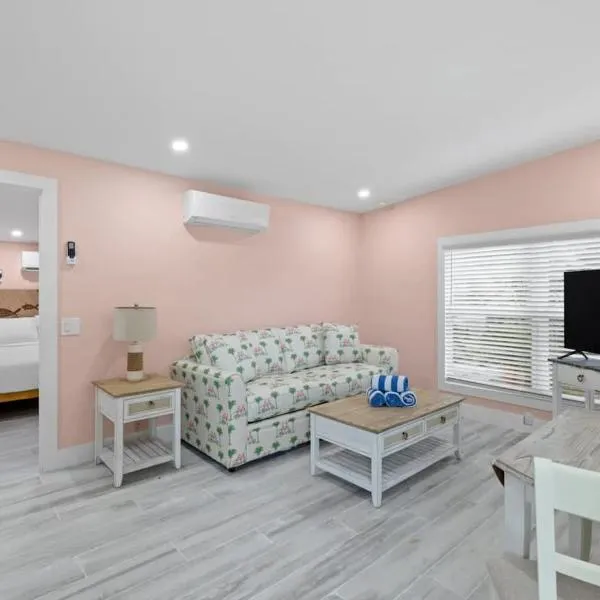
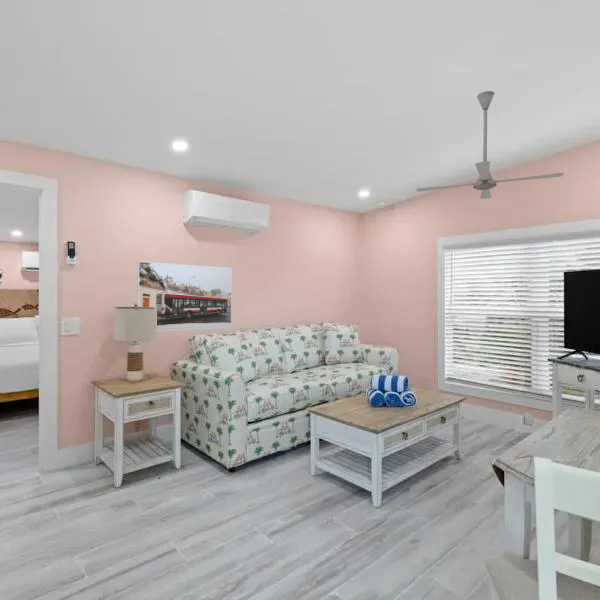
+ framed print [136,261,233,332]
+ ceiling fan [416,90,565,200]
